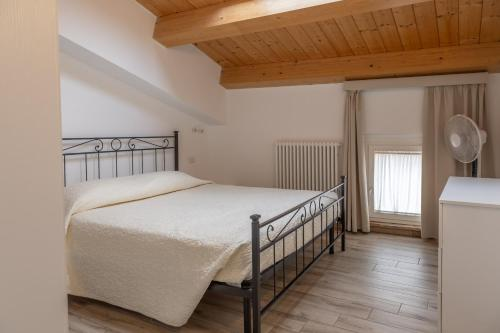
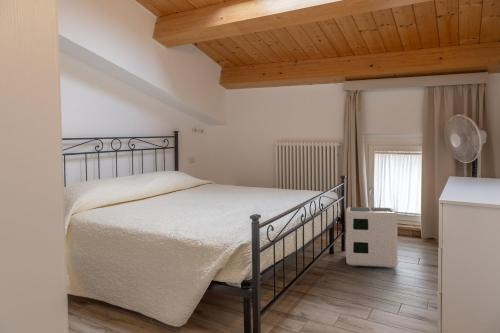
+ air purifier [345,206,398,269]
